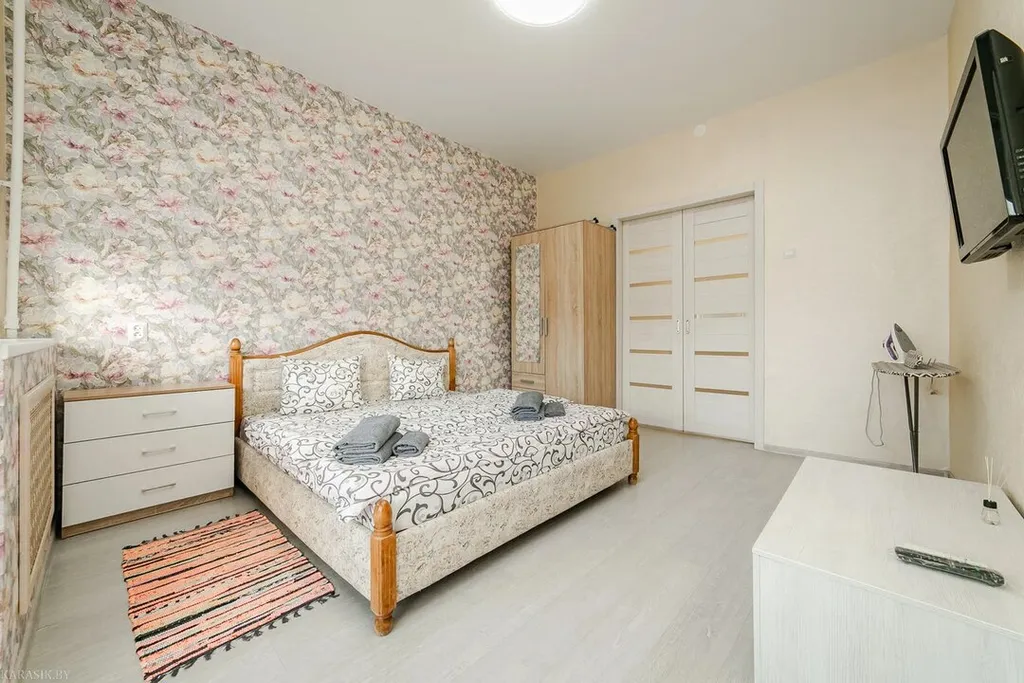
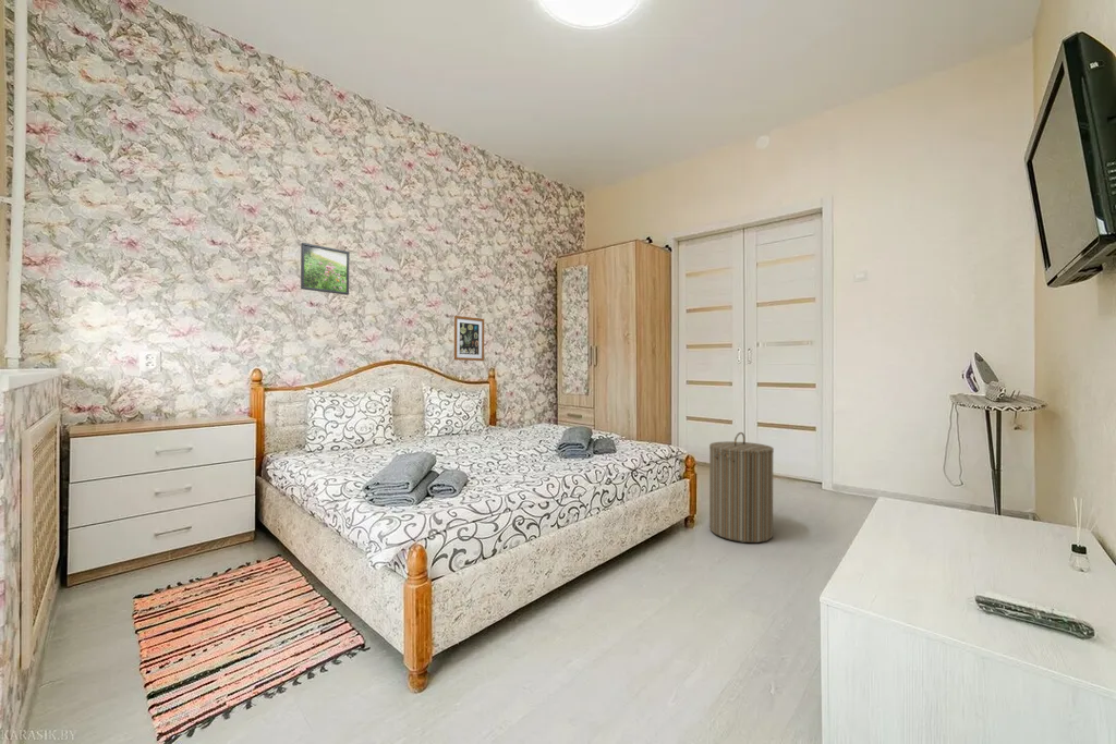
+ wall art [453,315,485,362]
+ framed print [300,242,350,296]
+ laundry hamper [708,431,775,544]
